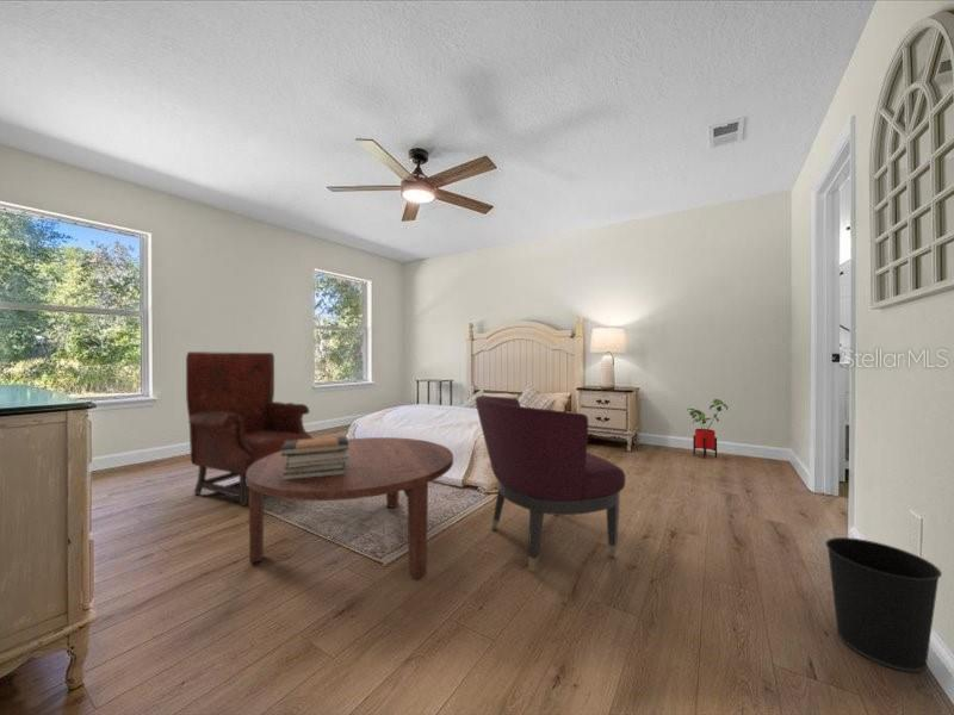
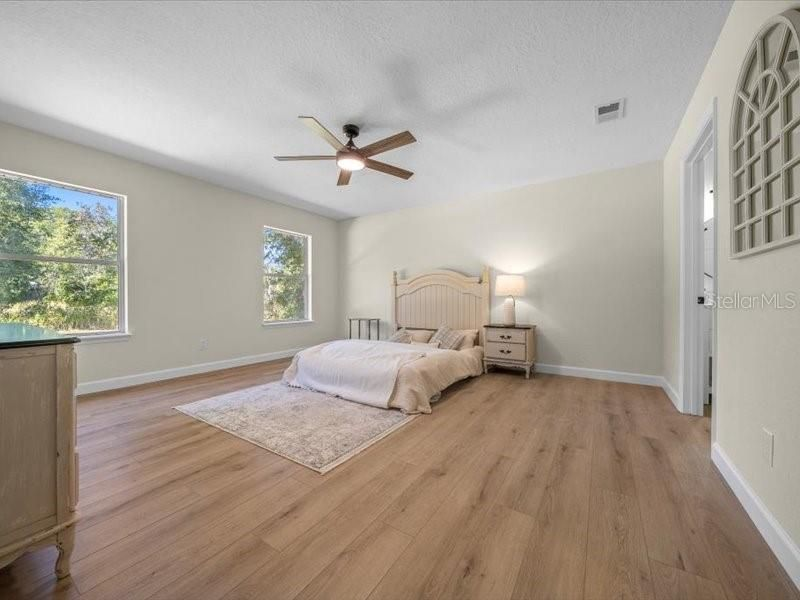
- wastebasket [824,536,943,673]
- house plant [686,398,730,460]
- coffee table [247,436,454,580]
- book stack [281,435,349,480]
- armchair [185,350,315,508]
- chair [475,394,626,573]
